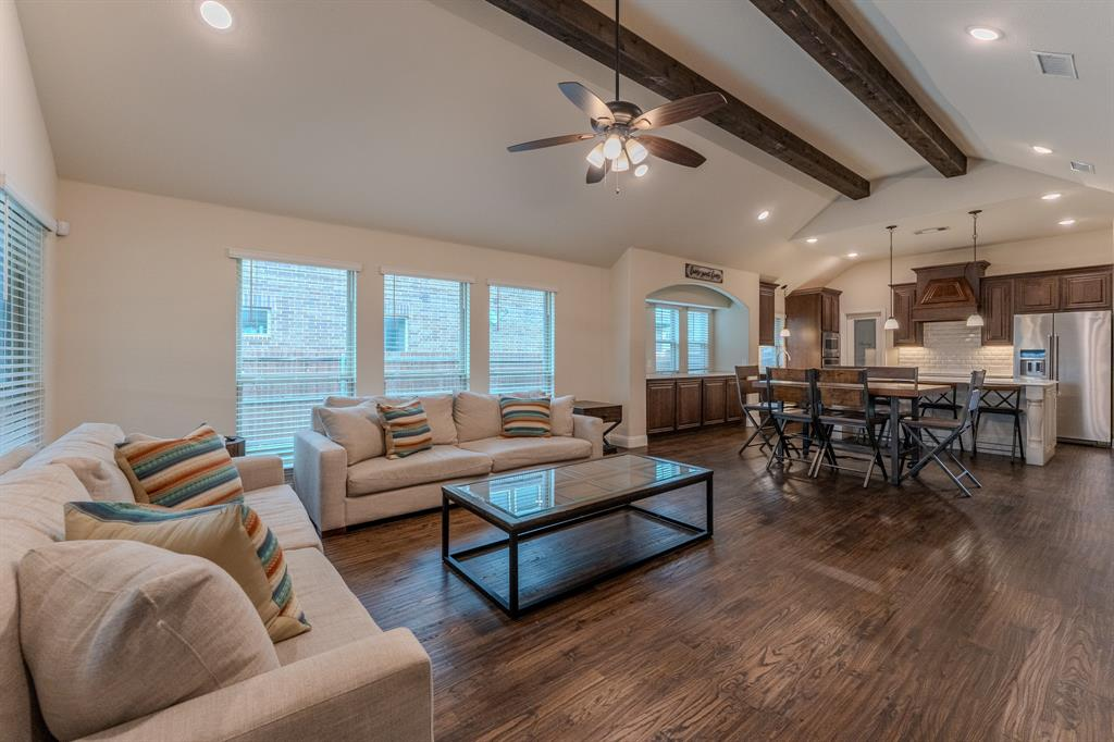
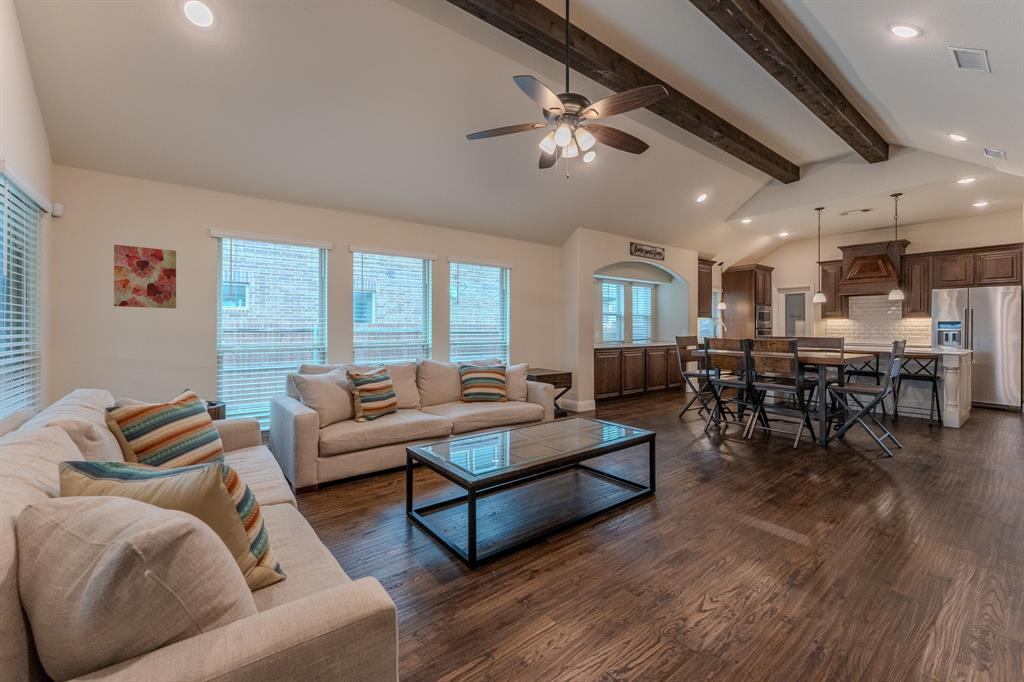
+ wall art [113,244,177,309]
